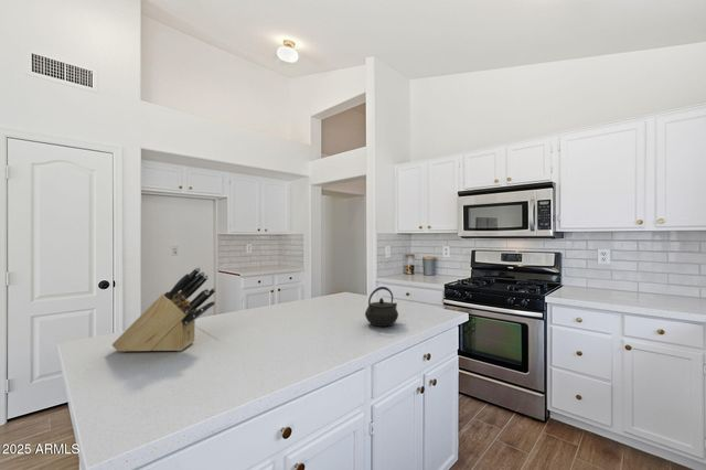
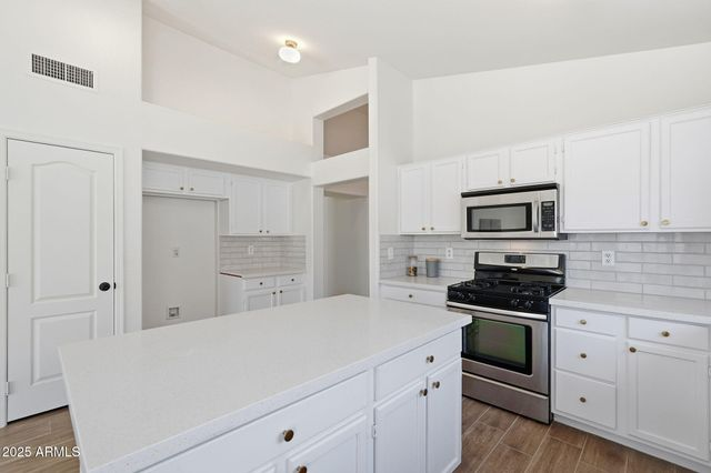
- knife block [111,266,217,353]
- kettle [364,286,399,328]
